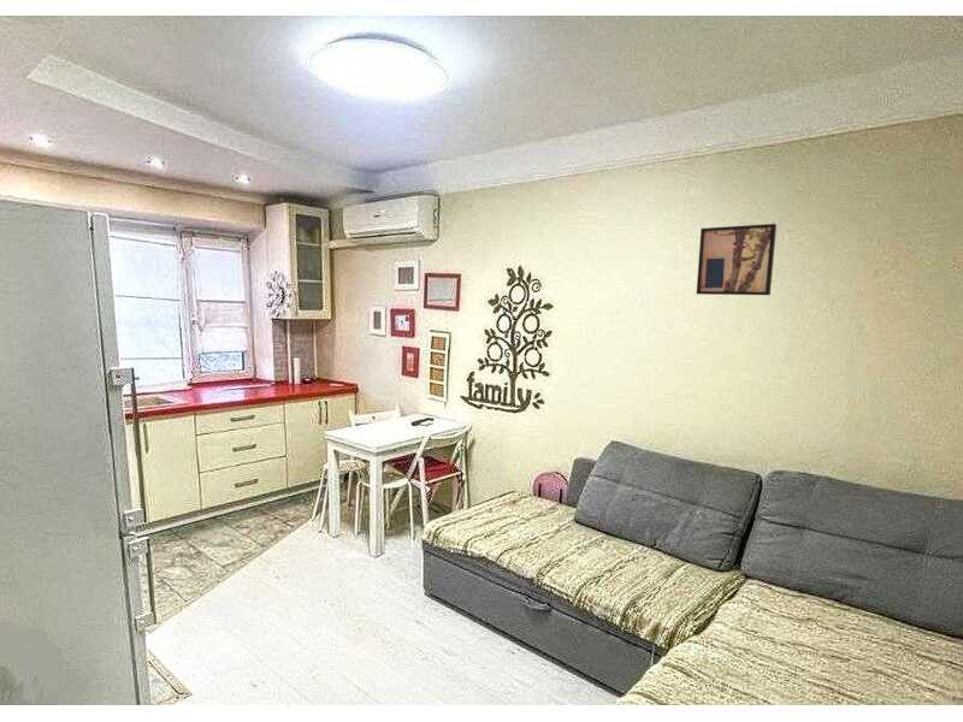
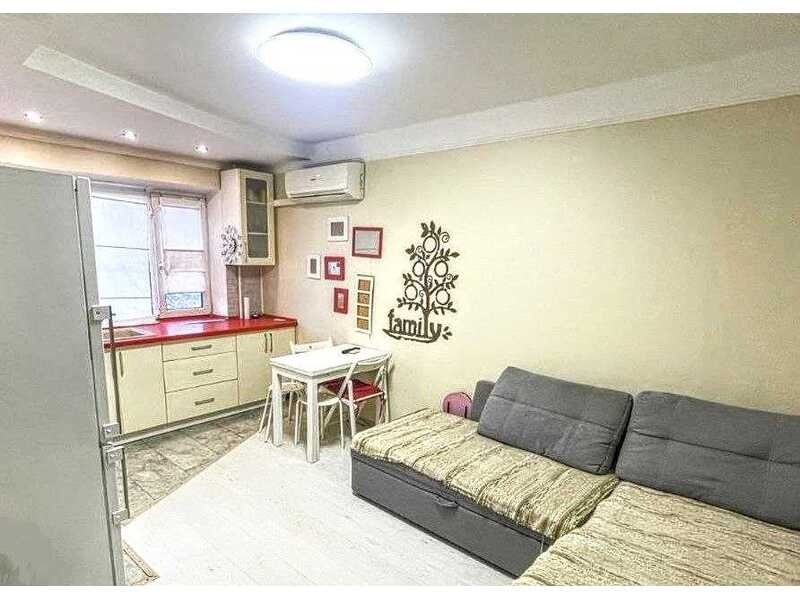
- wall art [696,223,778,296]
